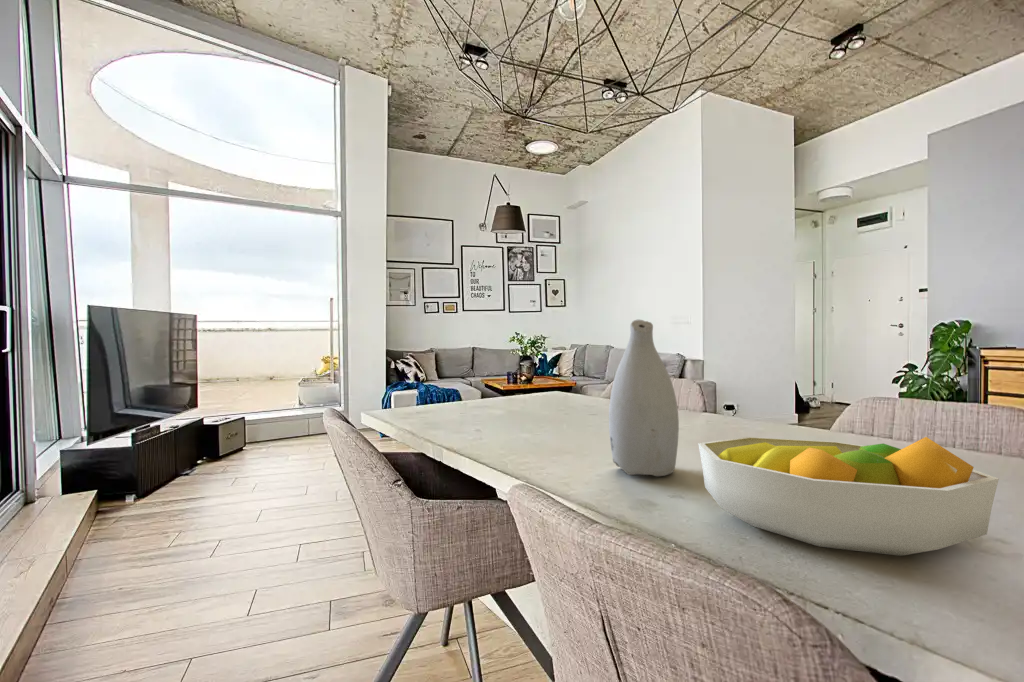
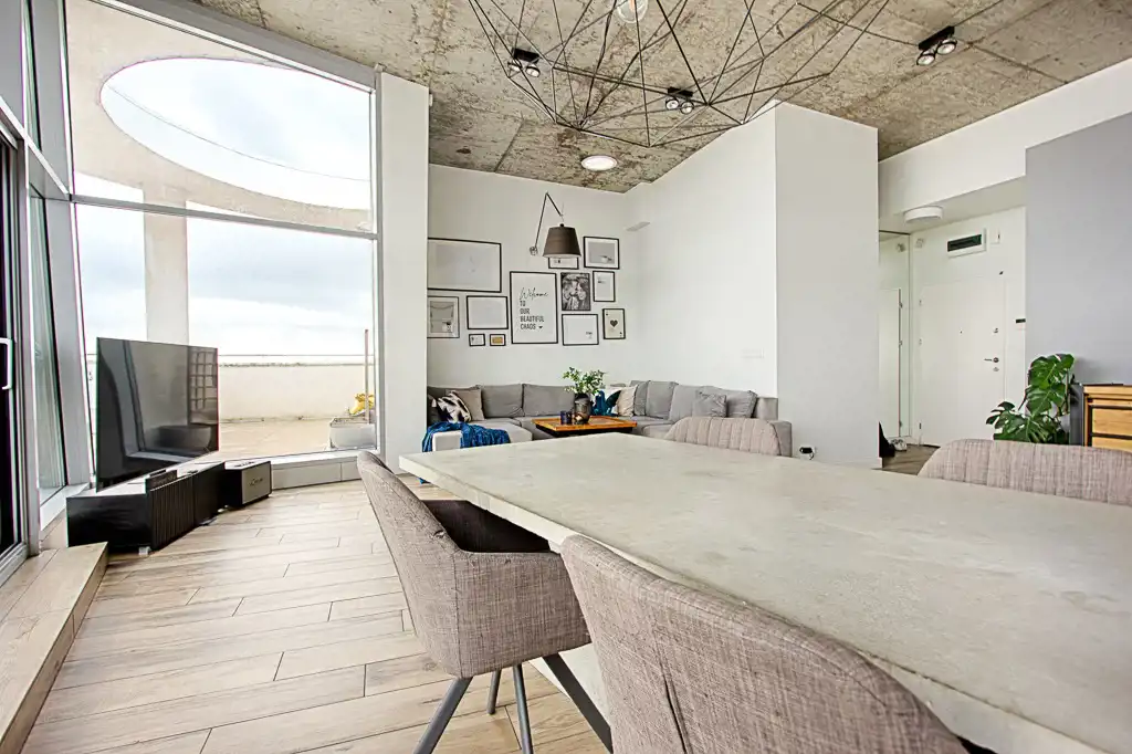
- fruit bowl [697,436,1000,557]
- vase [608,318,680,477]
